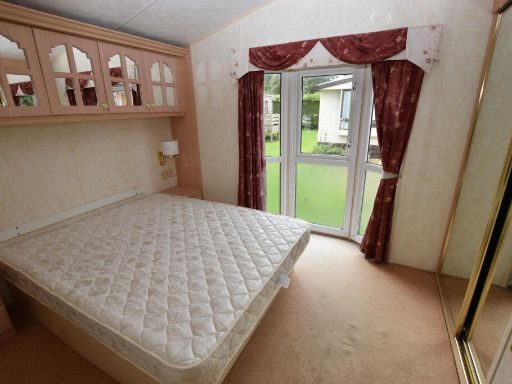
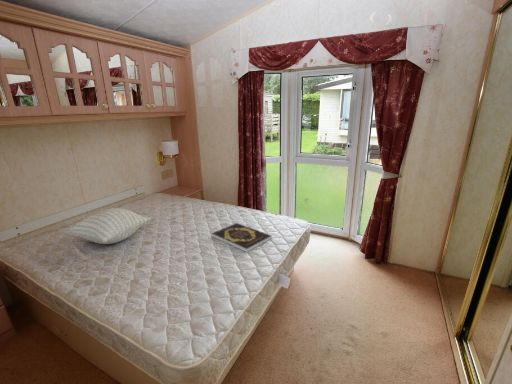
+ pillow [65,207,152,245]
+ book [210,222,273,253]
